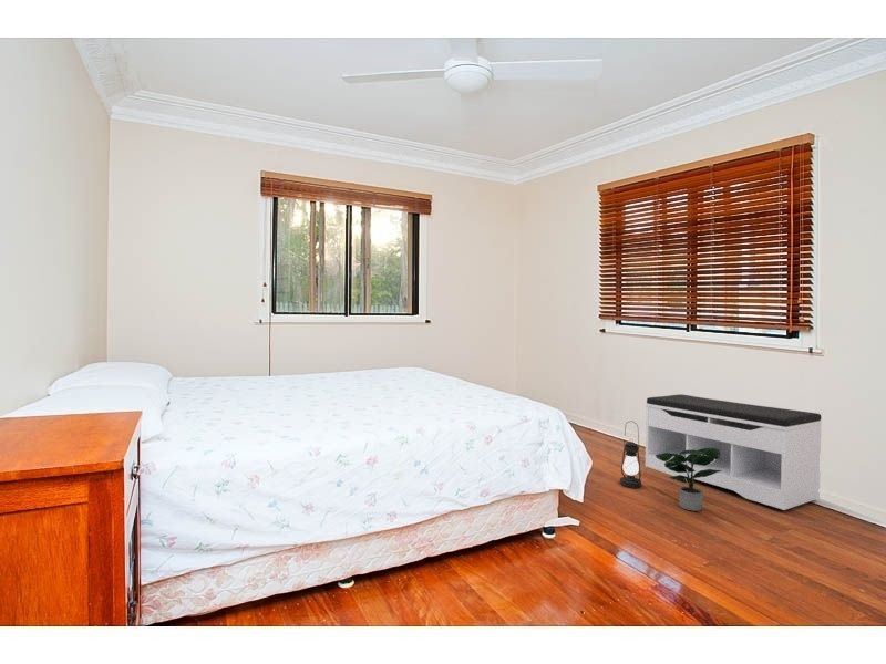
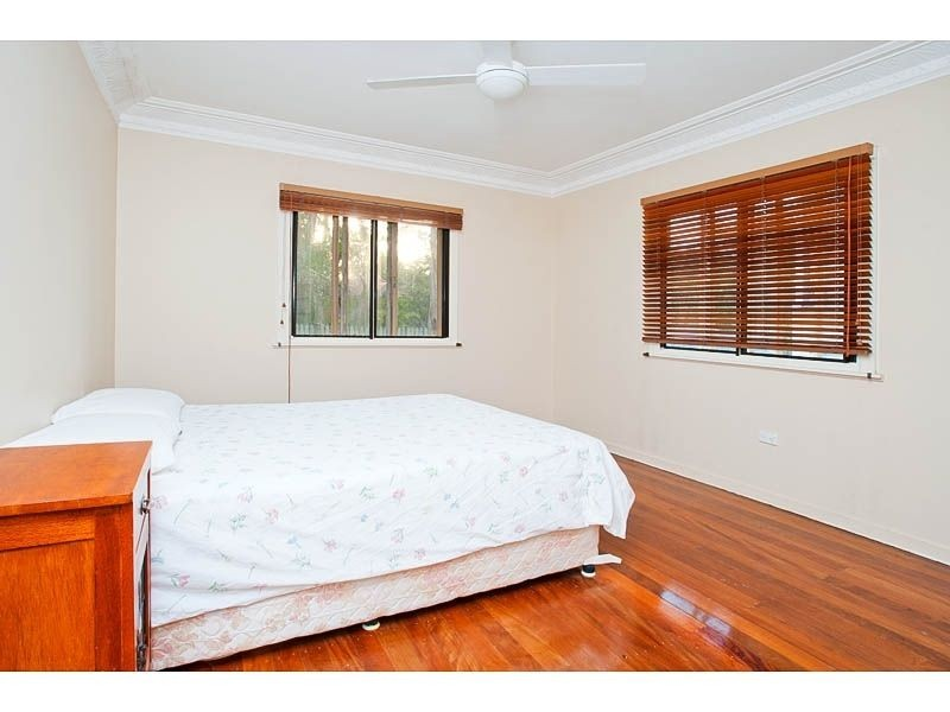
- bench [645,393,823,511]
- lantern [619,419,642,489]
- potted plant [656,447,722,512]
